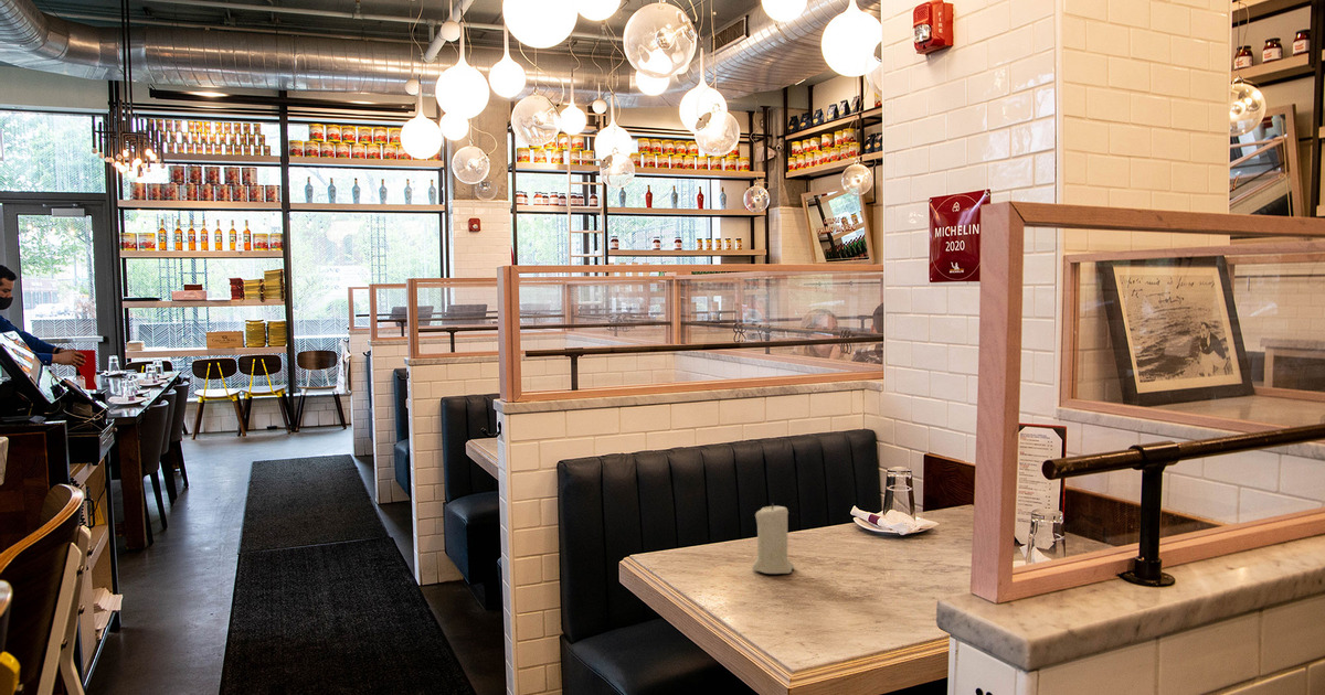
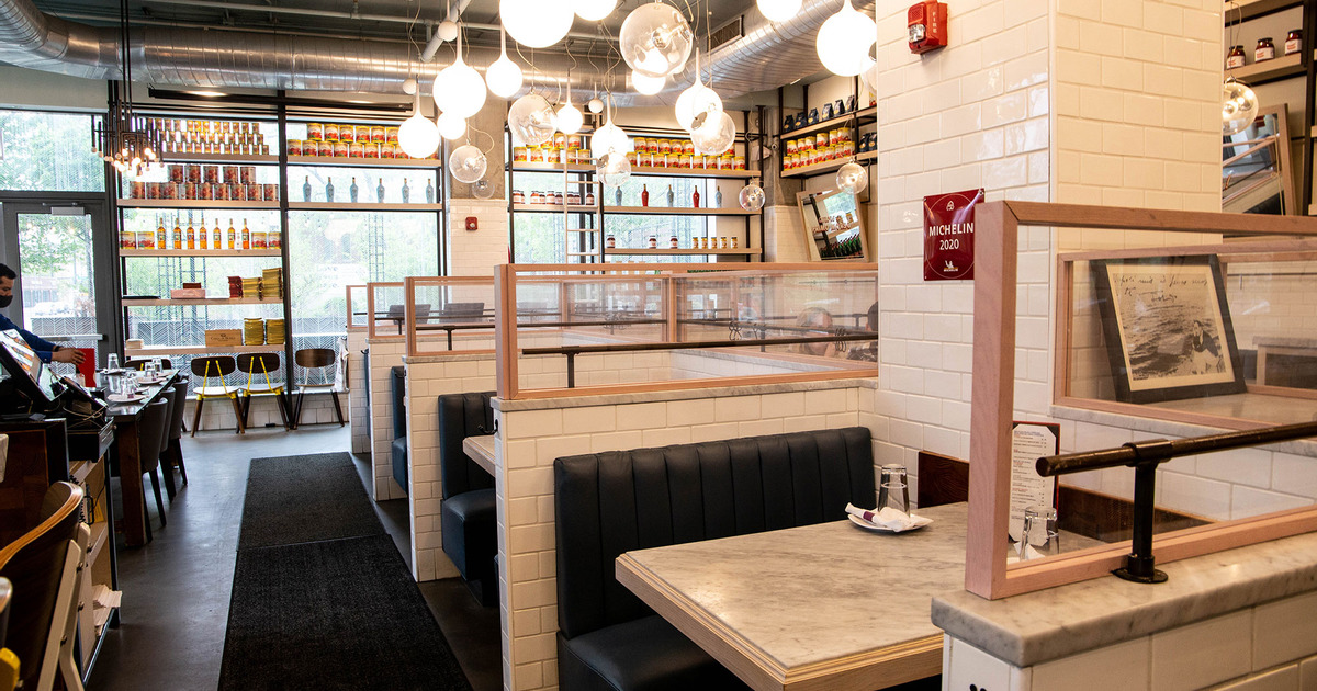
- candle [751,502,795,575]
